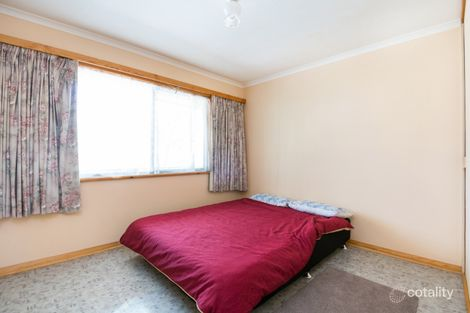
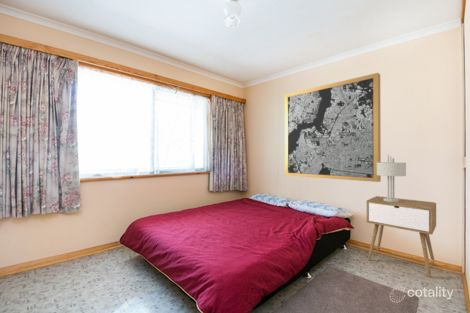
+ nightstand [366,195,437,279]
+ table lamp [377,154,407,202]
+ wall art [284,72,382,183]
